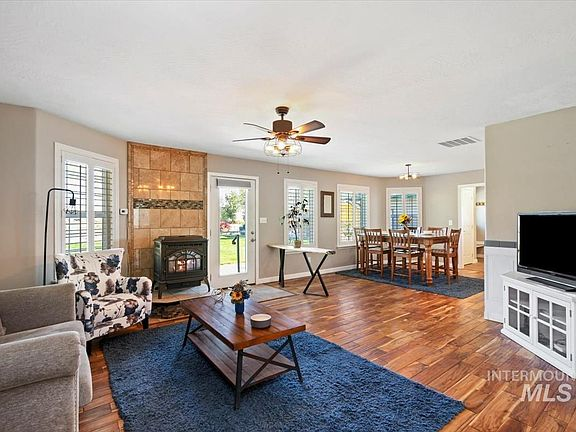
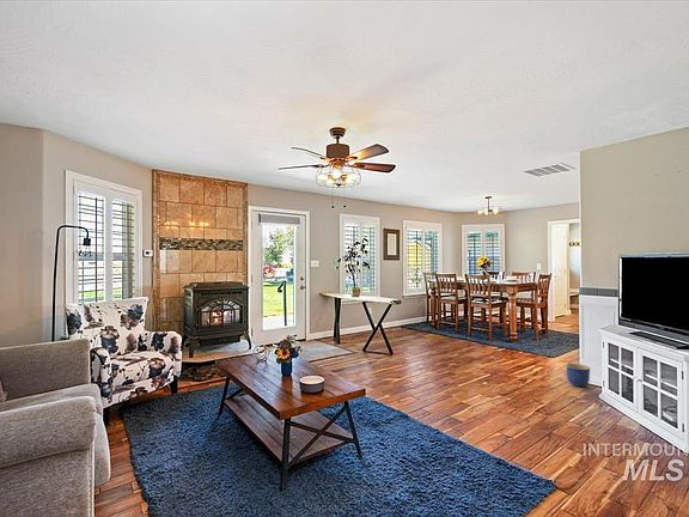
+ planter [565,363,591,388]
